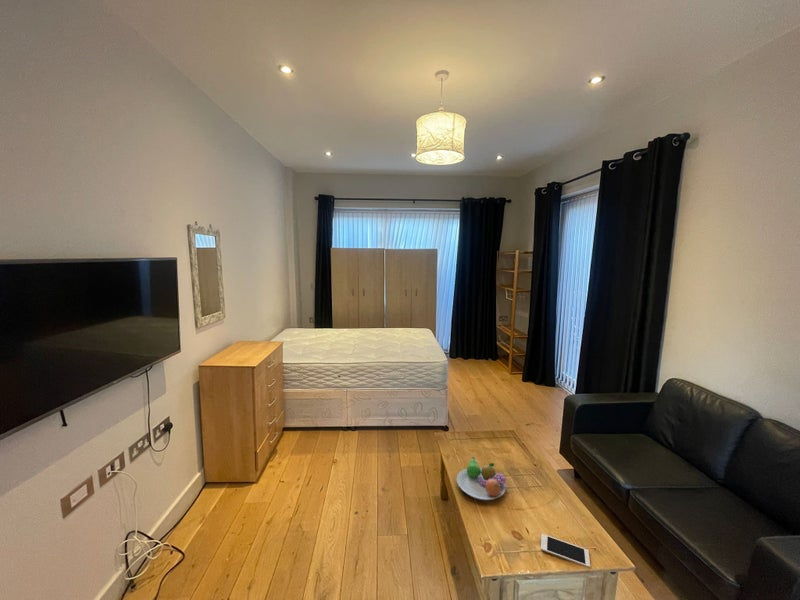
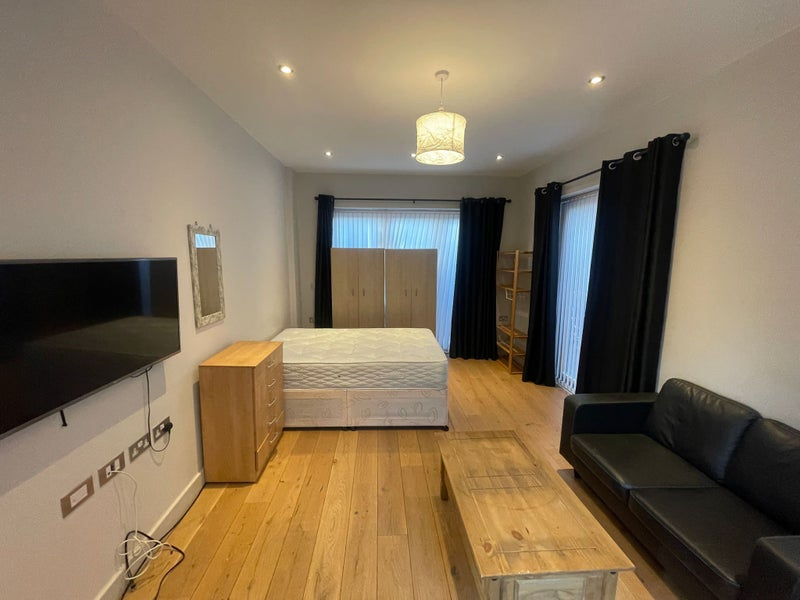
- fruit bowl [456,456,507,502]
- cell phone [540,533,591,569]
